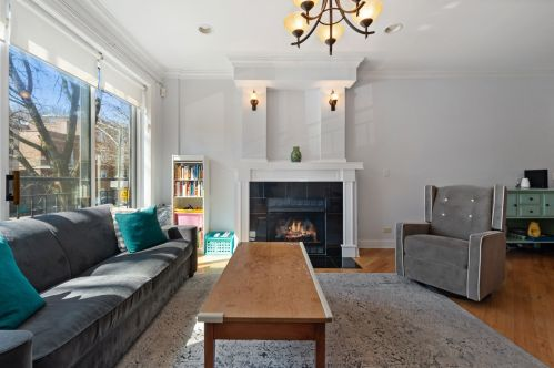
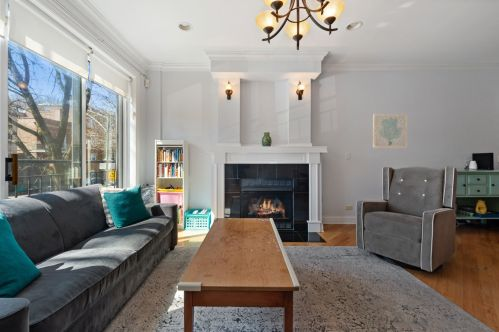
+ wall art [372,113,409,149]
